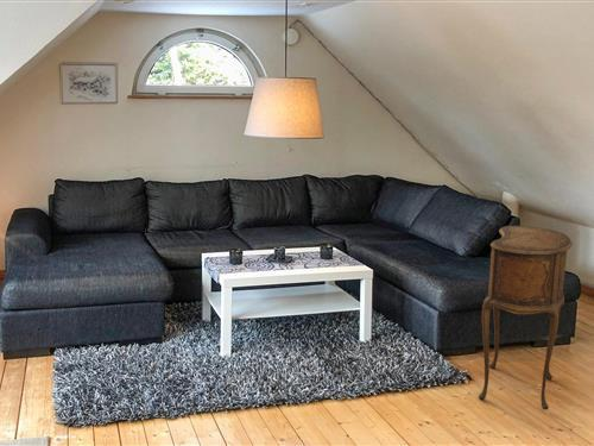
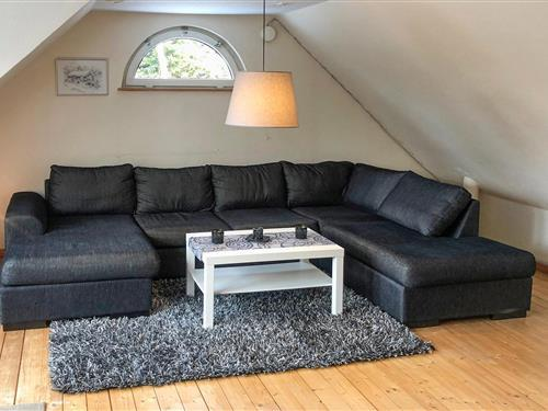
- side table [478,225,574,410]
